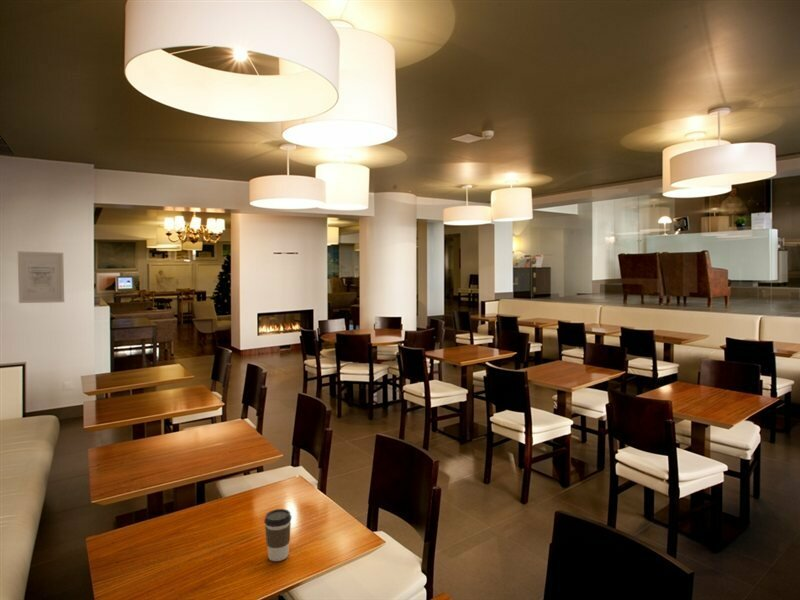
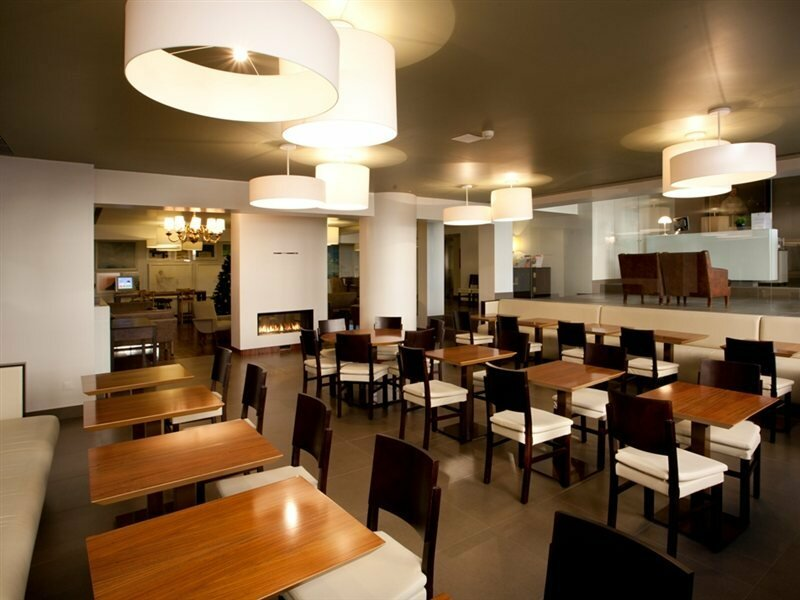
- wall art [17,250,65,304]
- coffee cup [263,508,292,562]
